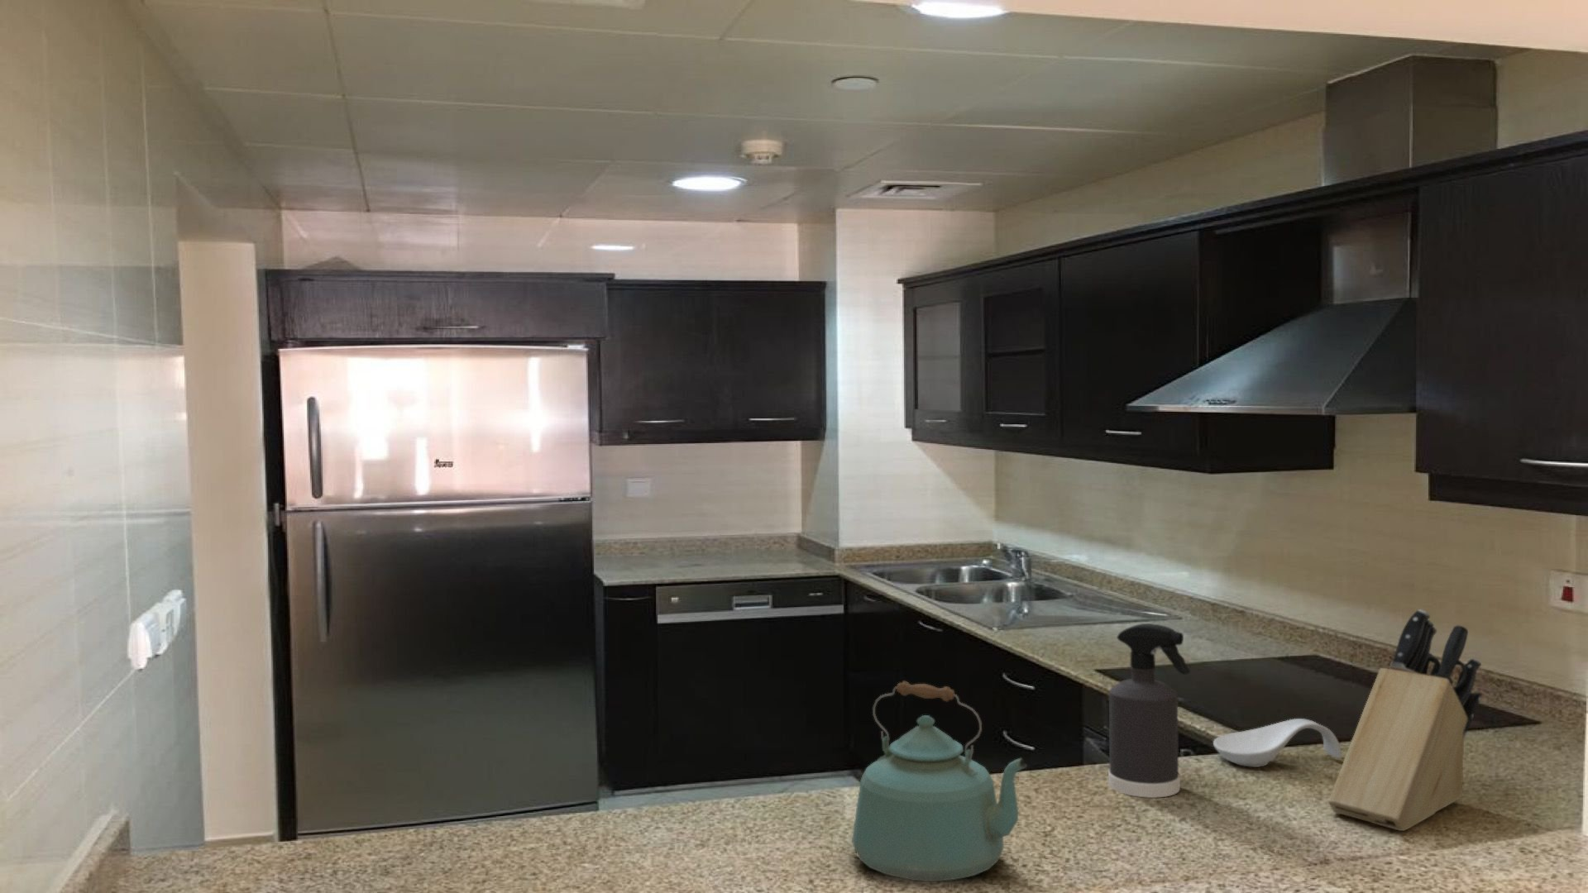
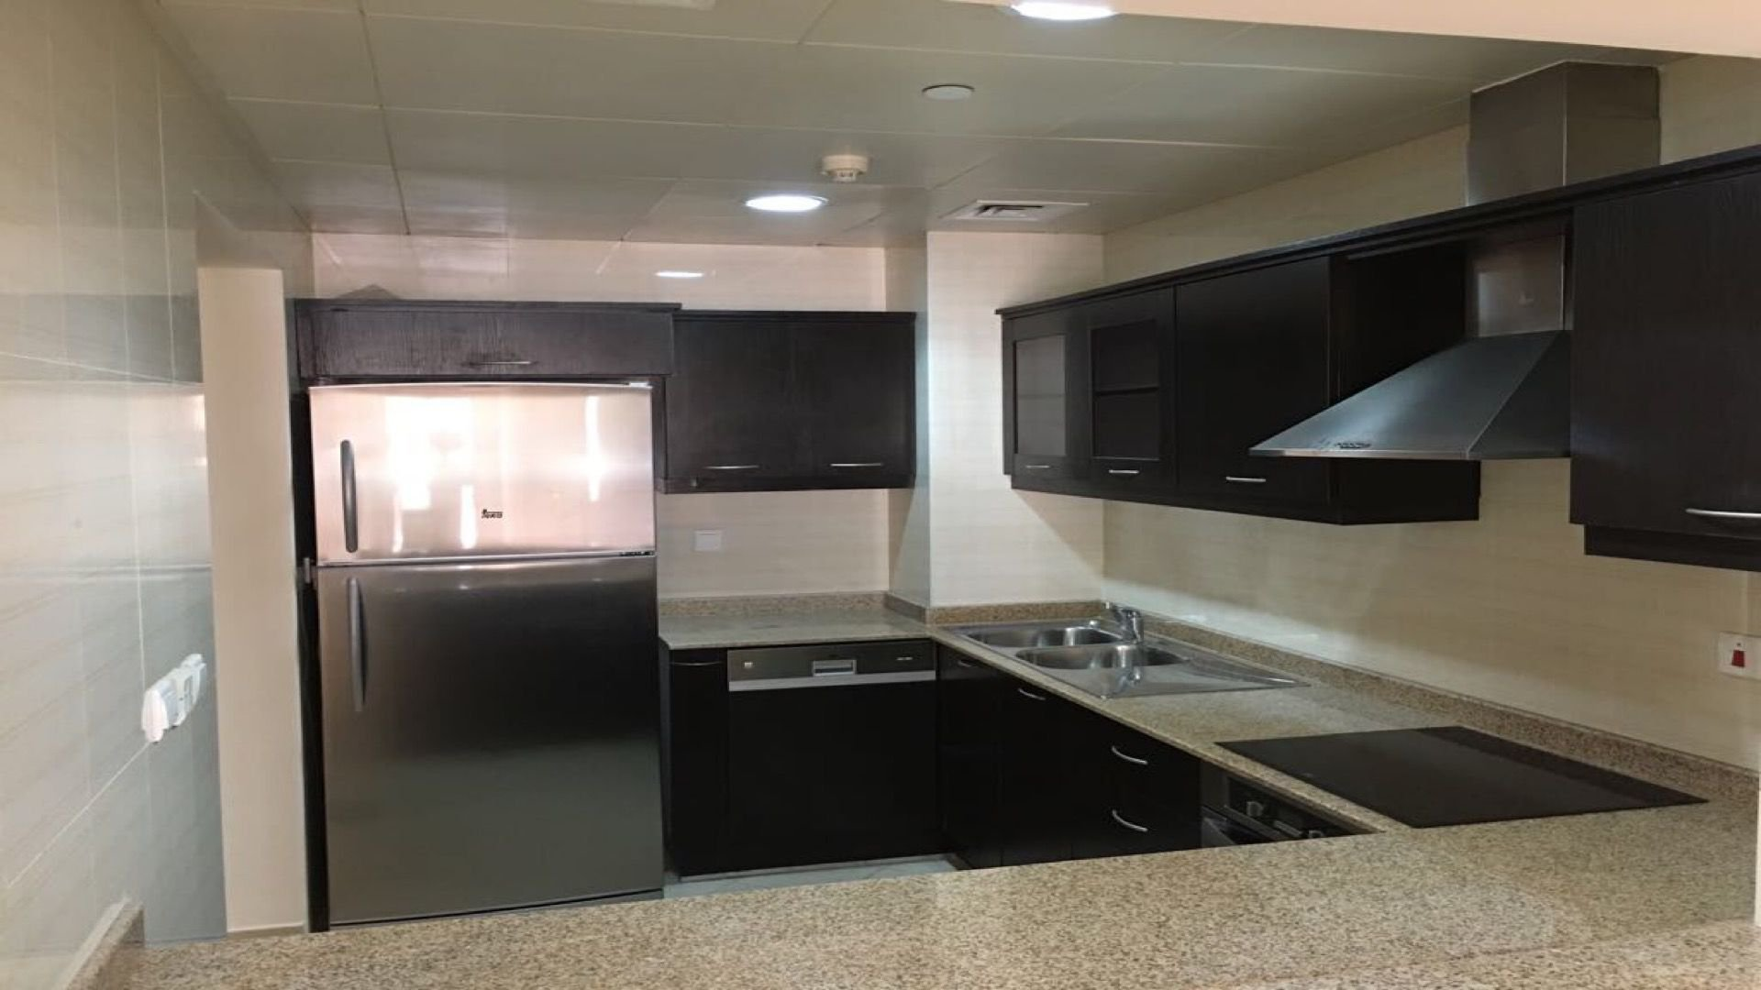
- spoon rest [1213,717,1343,768]
- spray bottle [1107,623,1191,799]
- kettle [851,680,1028,882]
- knife block [1327,608,1482,832]
